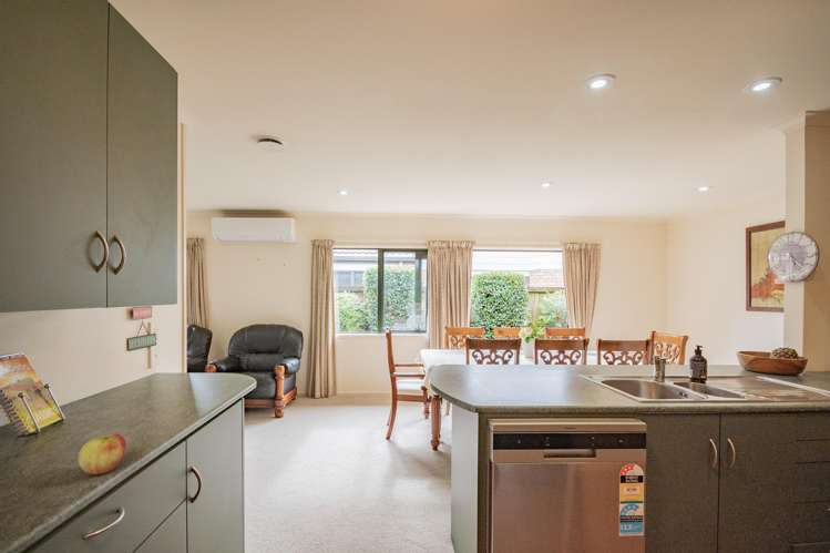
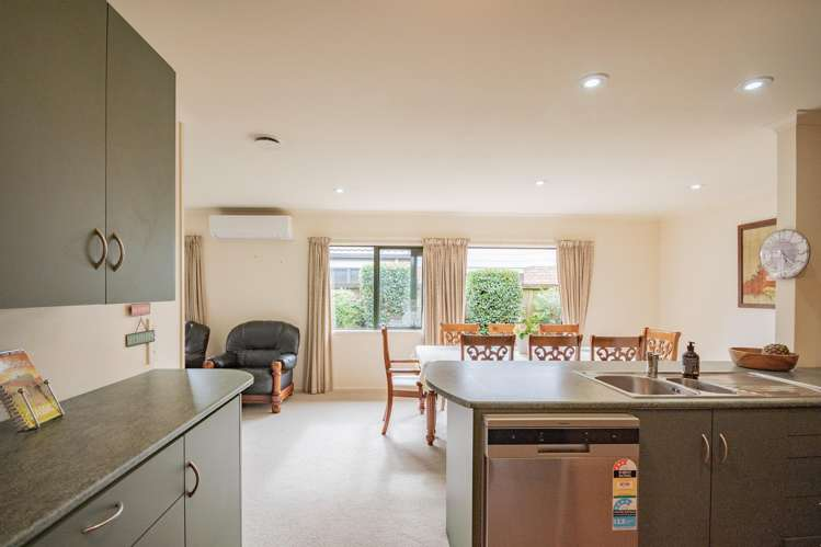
- apple [76,433,127,475]
